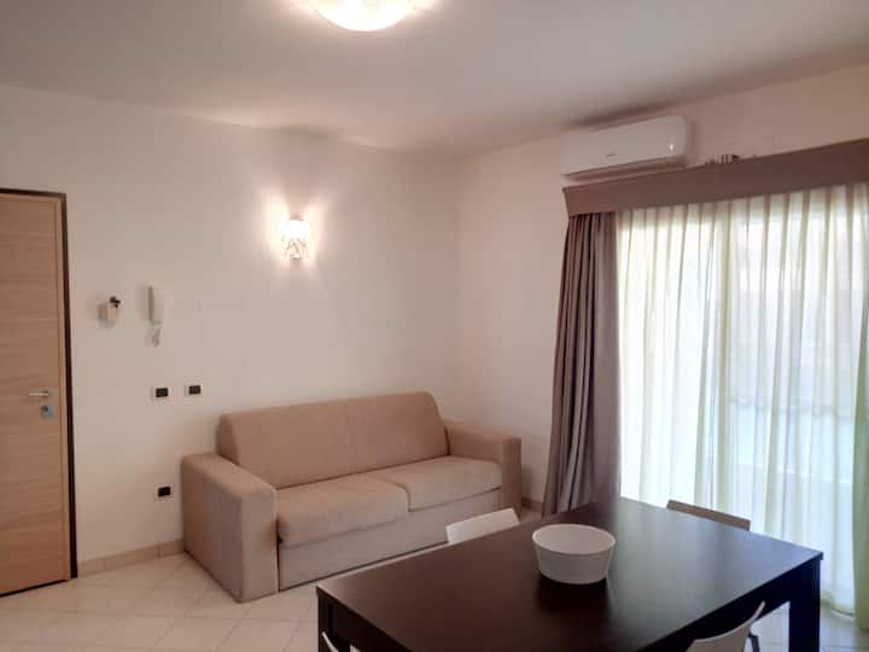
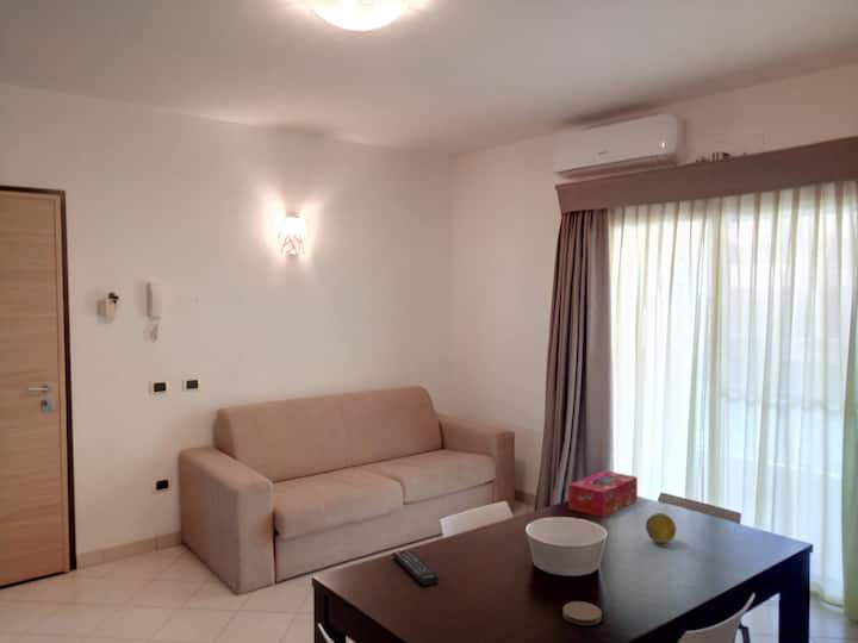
+ fruit [645,512,677,544]
+ coaster [561,600,603,626]
+ tissue box [567,469,639,519]
+ remote control [391,549,440,587]
